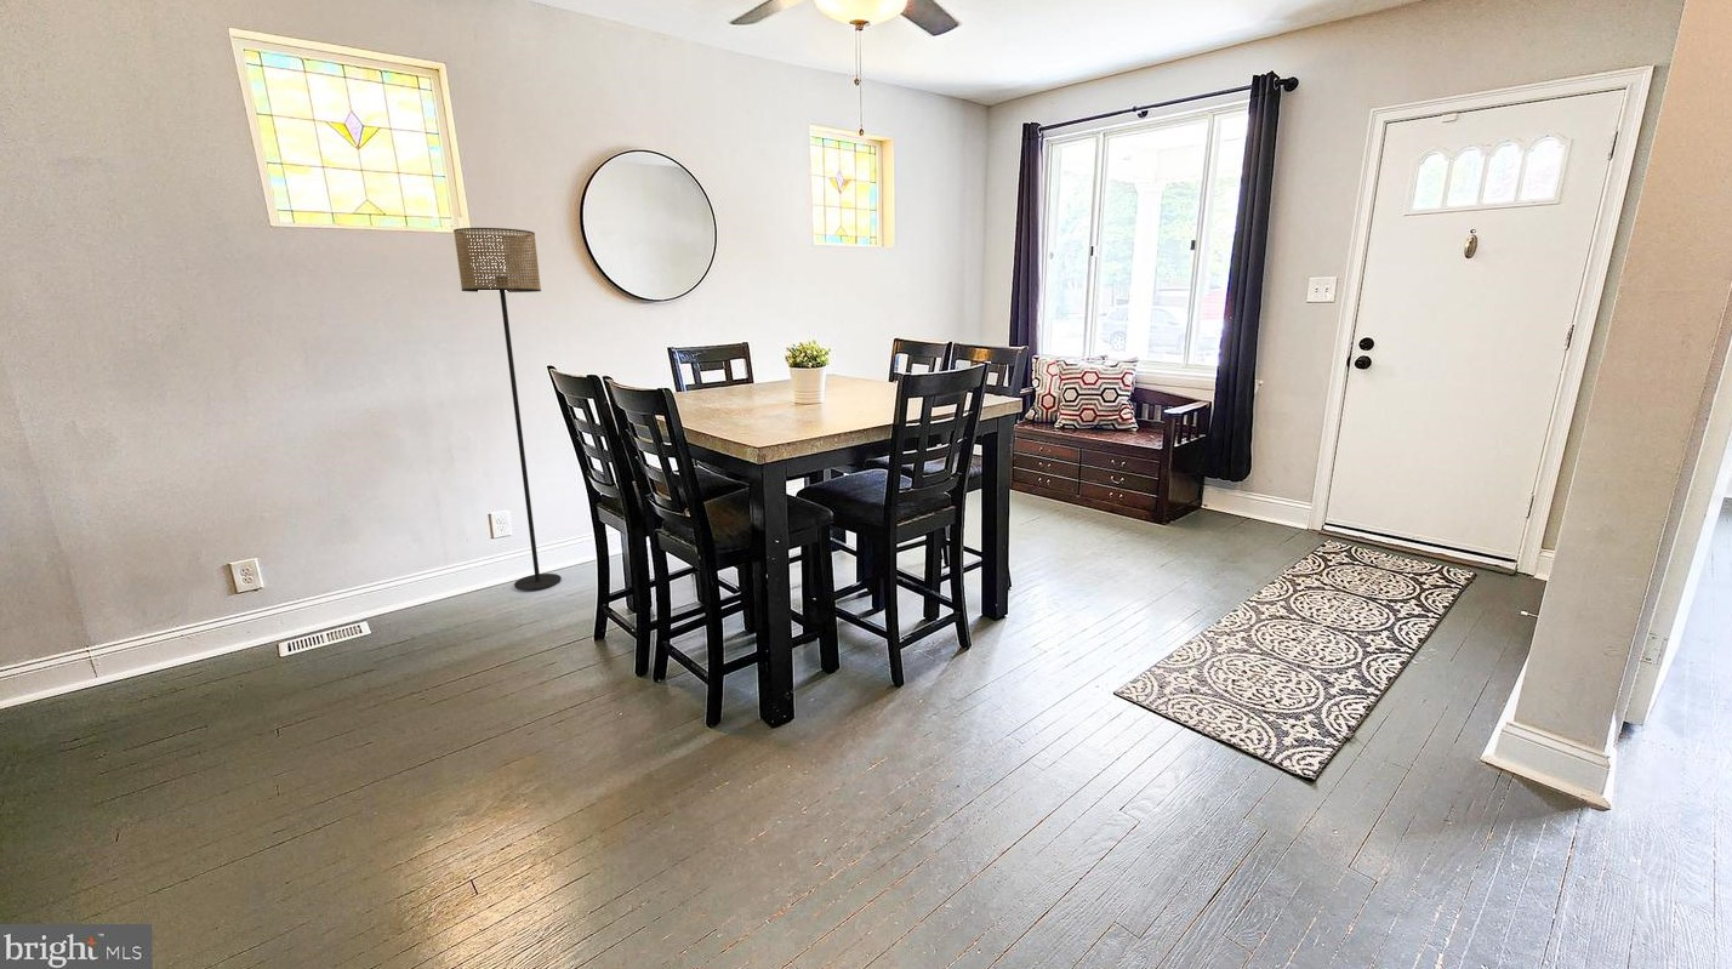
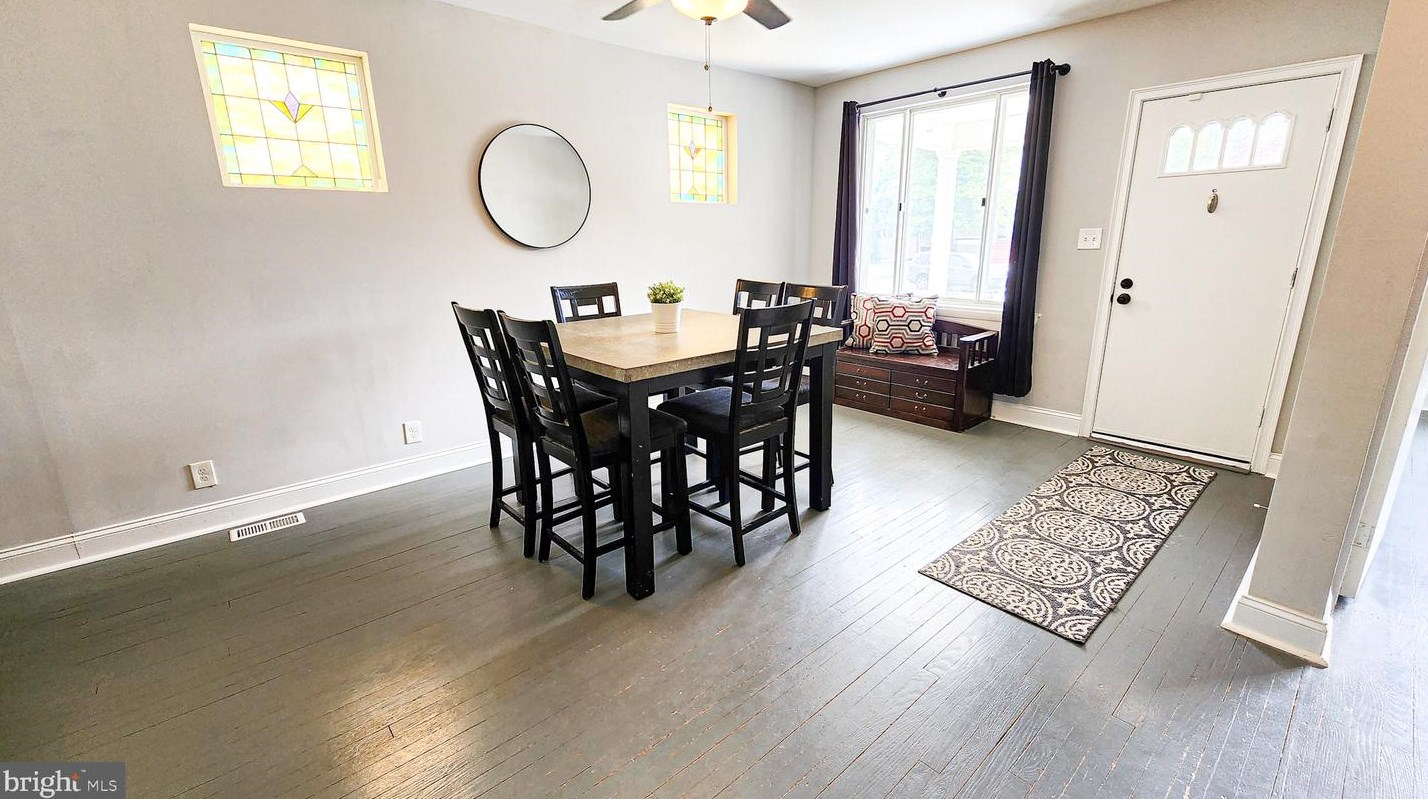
- floor lamp [452,227,563,592]
